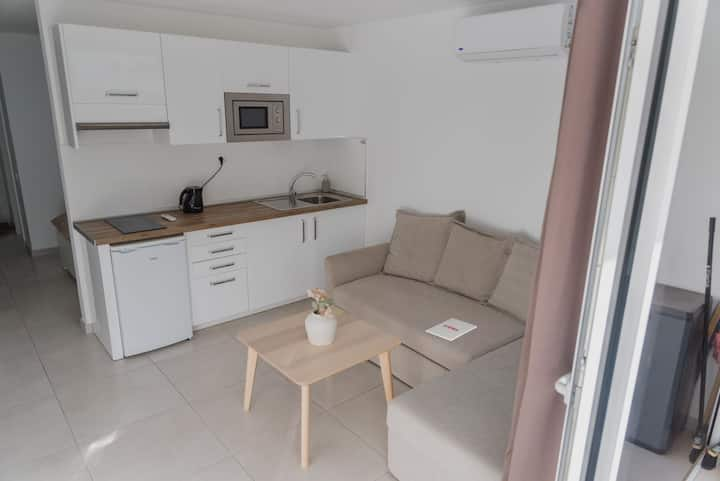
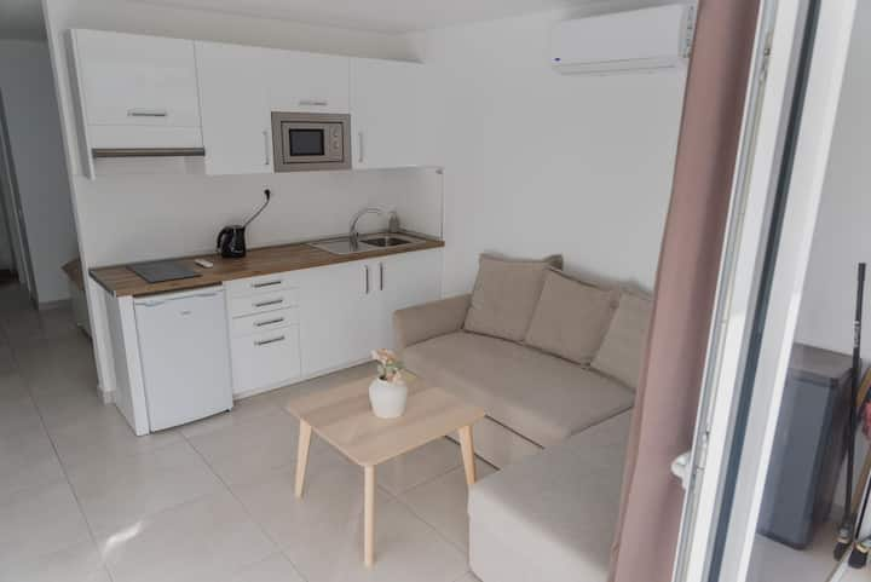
- magazine [424,317,478,342]
